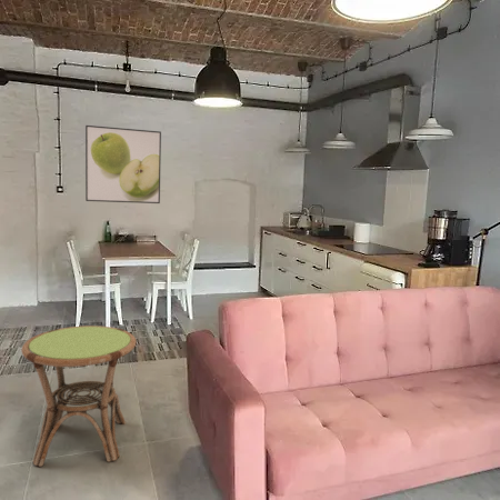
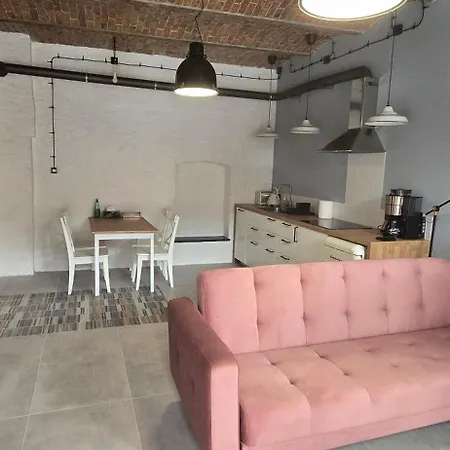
- side table [21,324,137,468]
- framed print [84,124,162,204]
